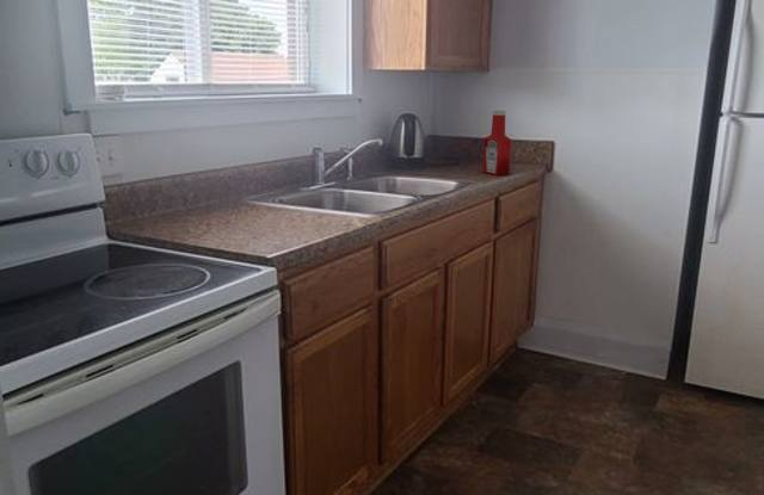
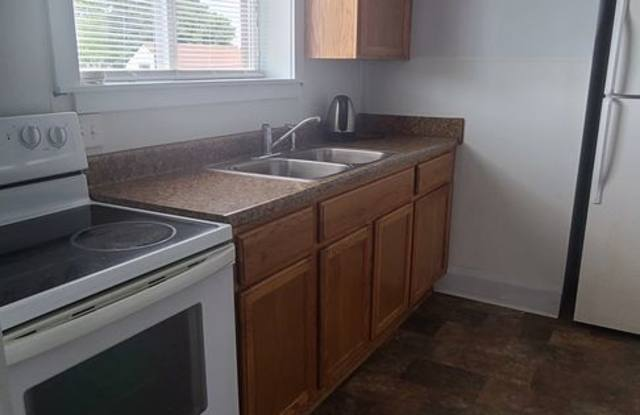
- soap bottle [481,110,513,177]
